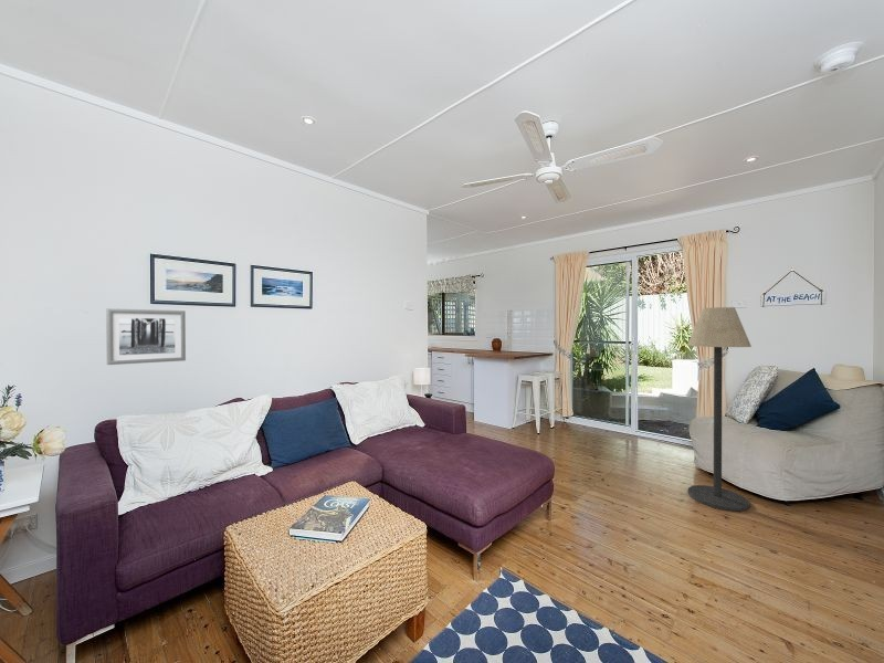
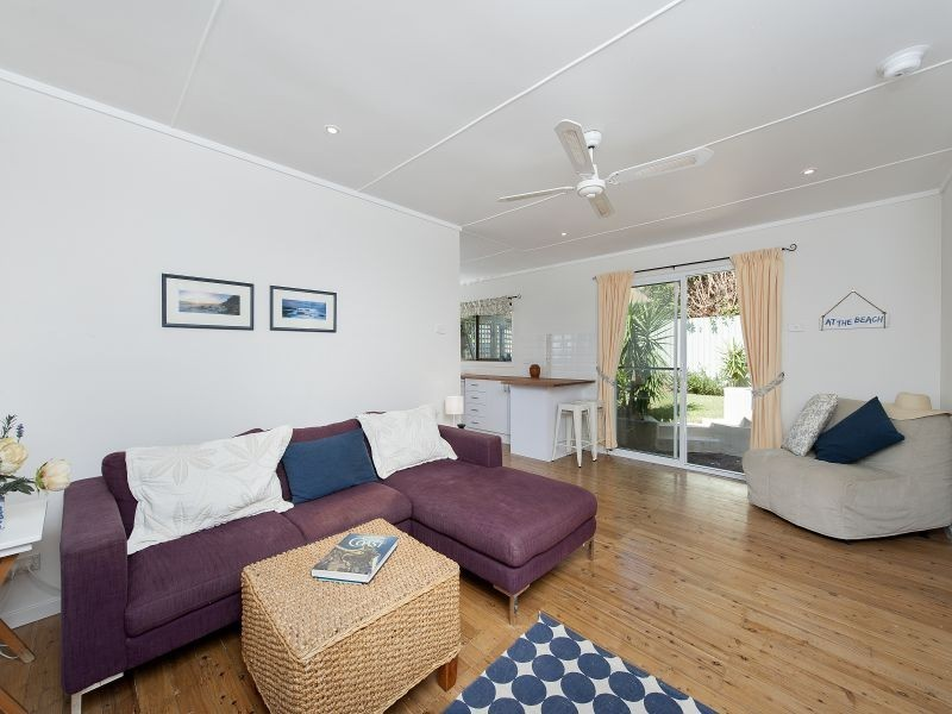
- floor lamp [686,306,753,512]
- wall art [105,307,187,366]
